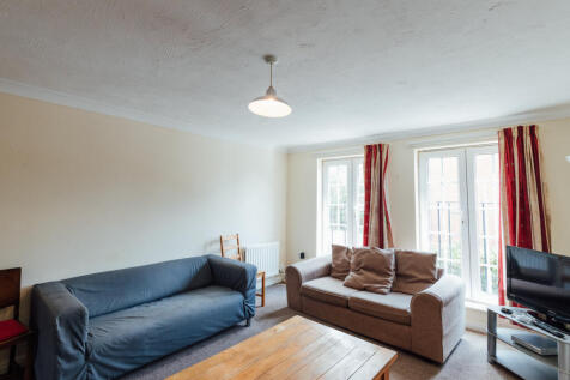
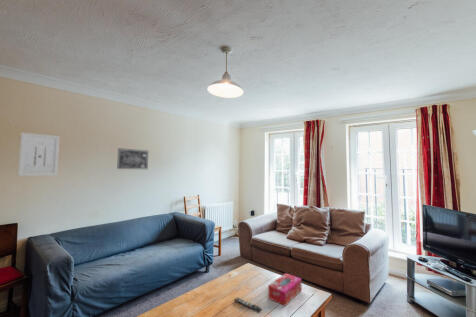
+ remote control [233,296,263,314]
+ wall art [116,147,149,170]
+ wall art [17,131,61,177]
+ tissue box [267,272,303,307]
